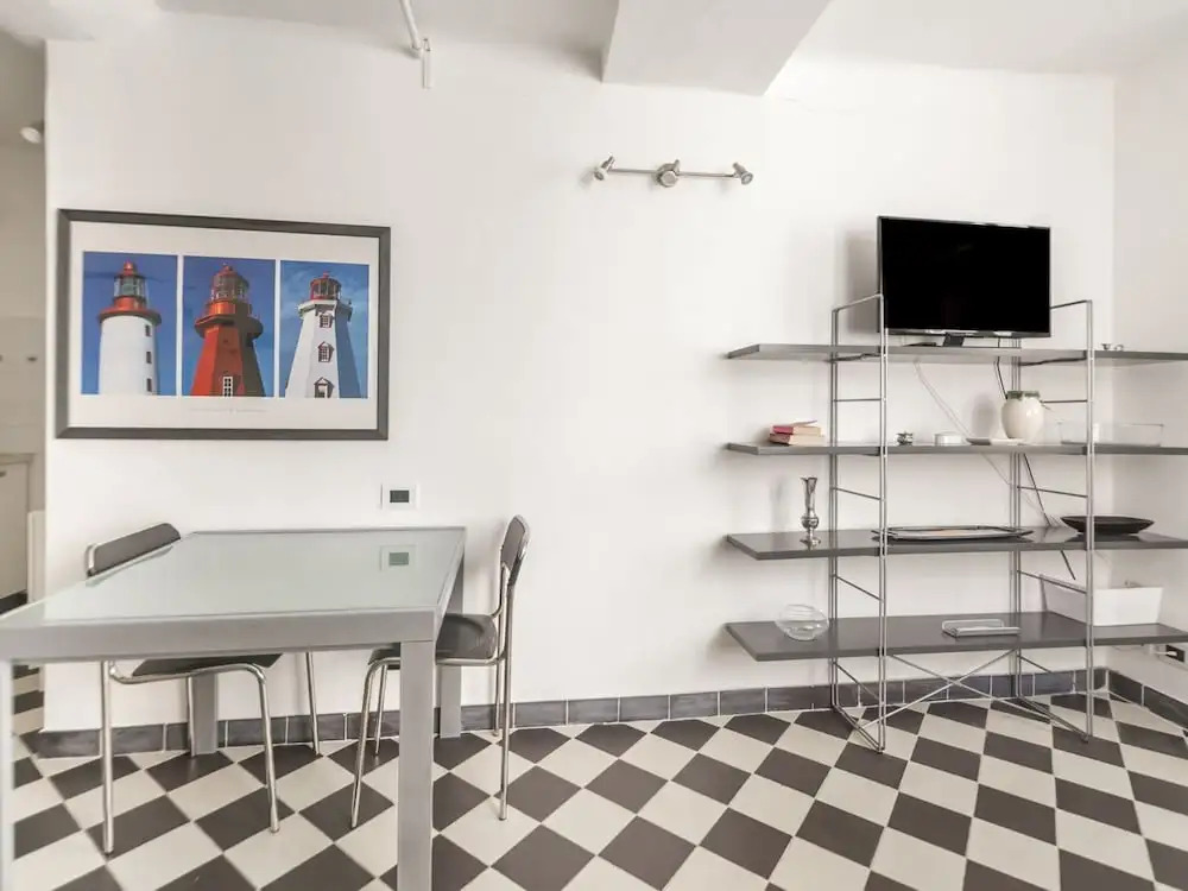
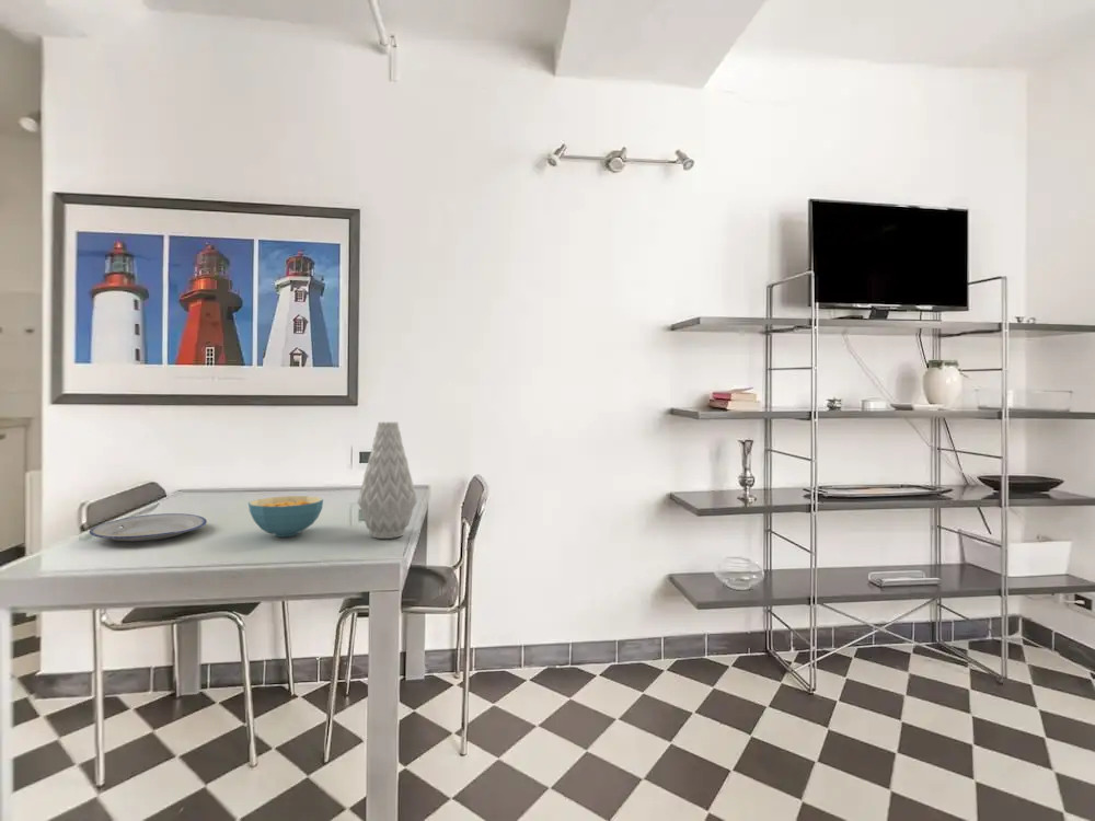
+ cereal bowl [247,495,324,537]
+ vase [356,420,418,540]
+ plate [89,512,208,542]
